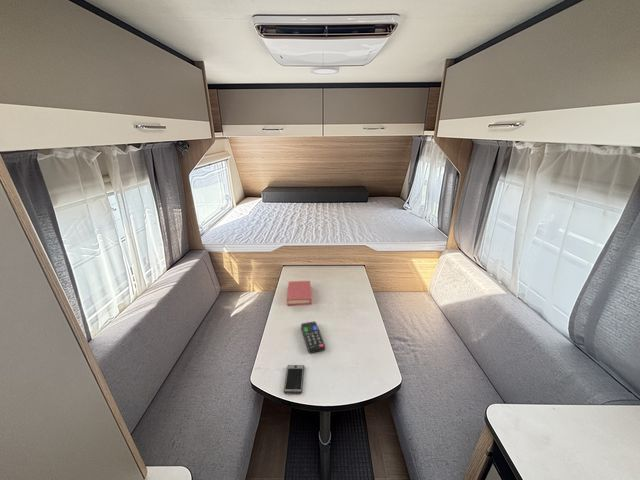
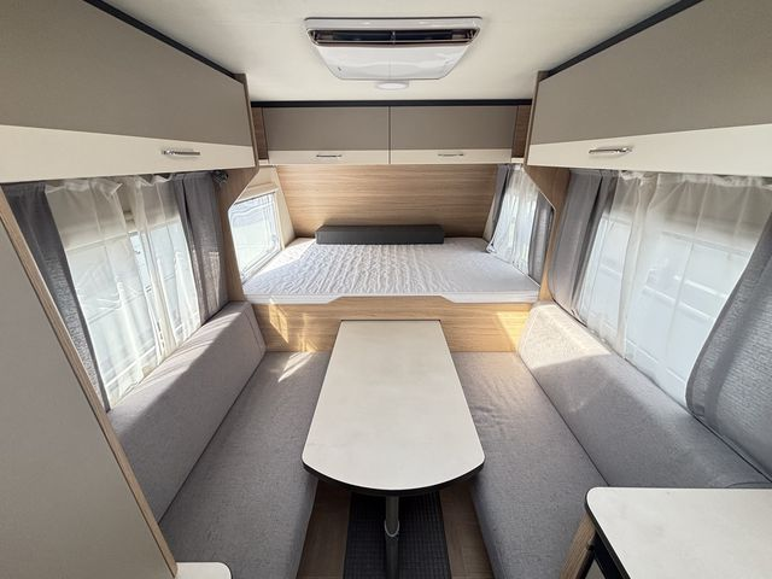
- book [286,280,312,307]
- remote control [300,320,326,354]
- smartphone [283,364,305,394]
